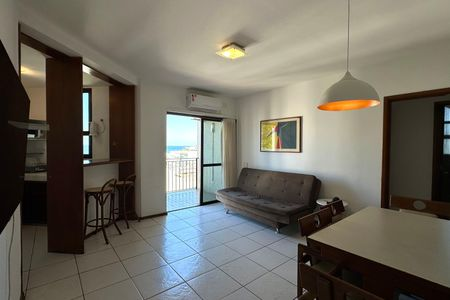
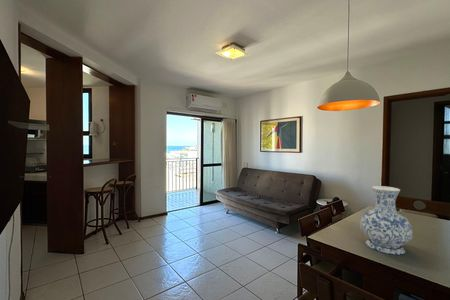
+ vase [359,185,414,256]
